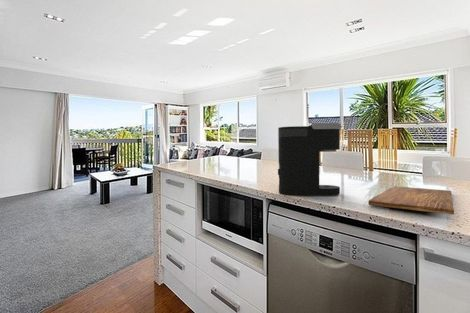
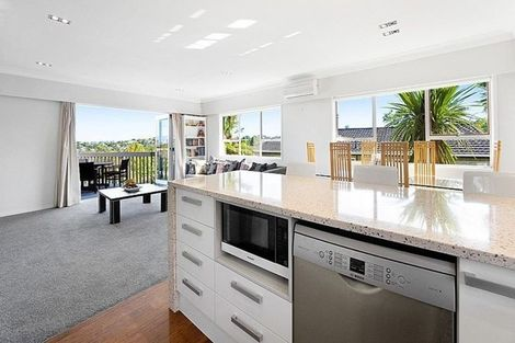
- cutting board [367,185,455,215]
- coffee maker [277,122,343,196]
